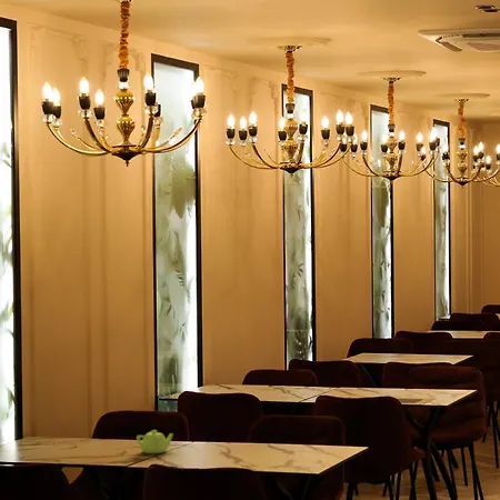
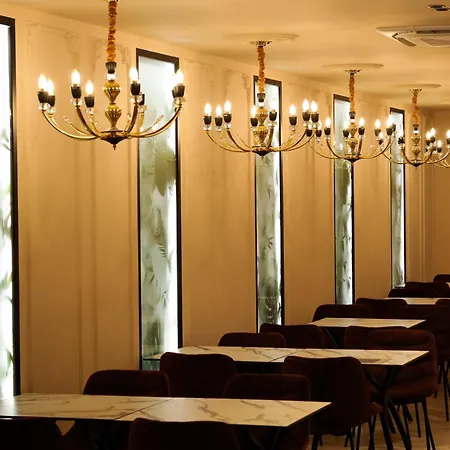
- teapot [136,429,174,454]
